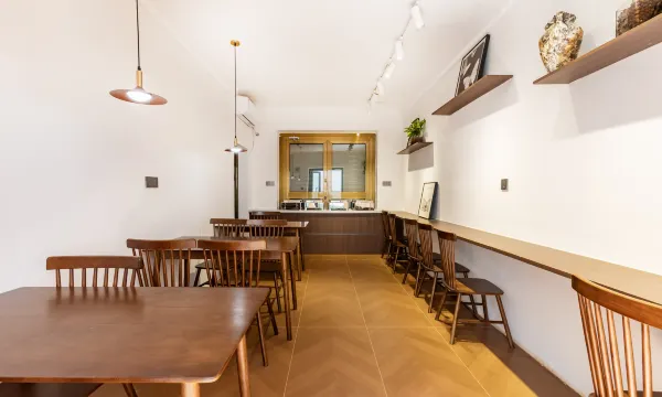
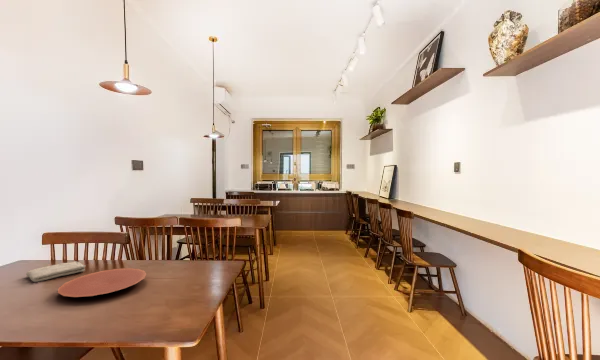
+ washcloth [25,260,86,283]
+ plate [57,267,147,298]
